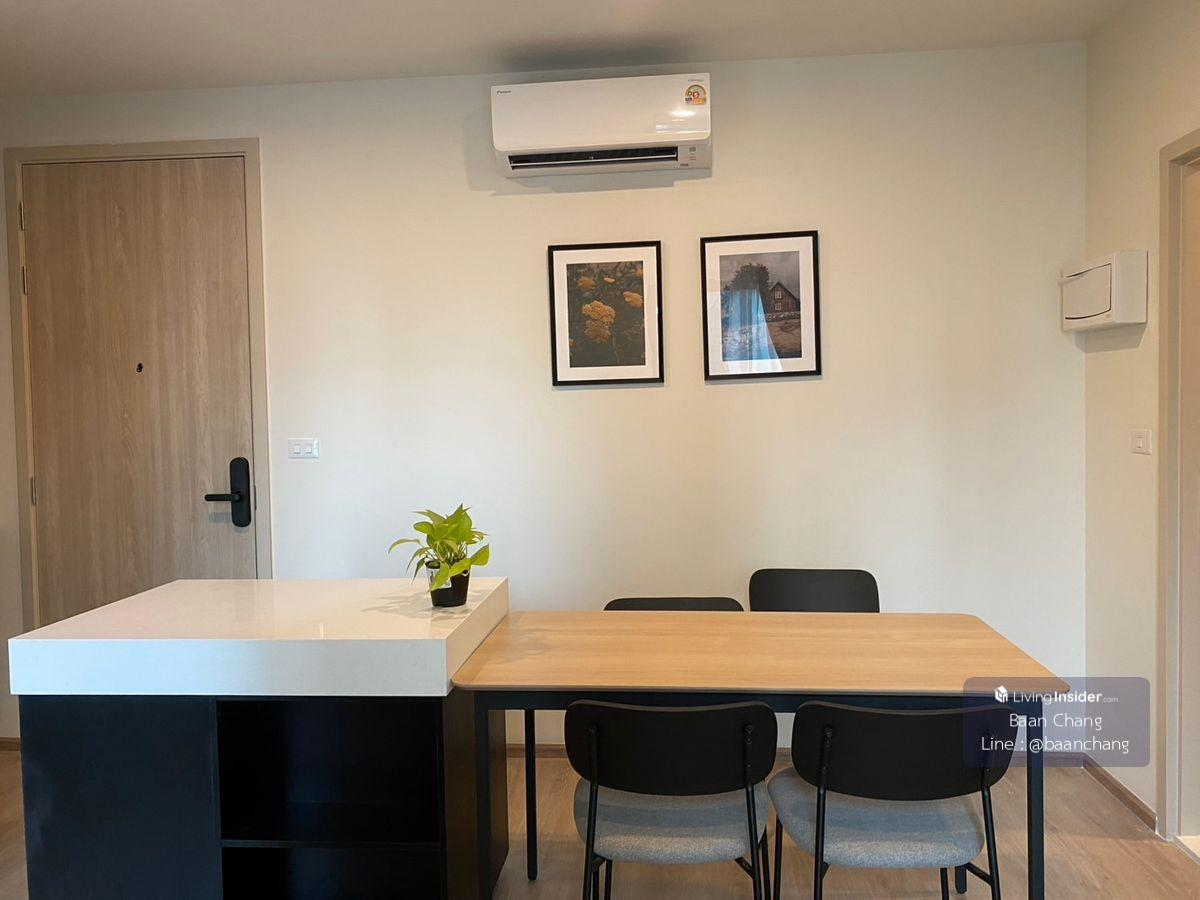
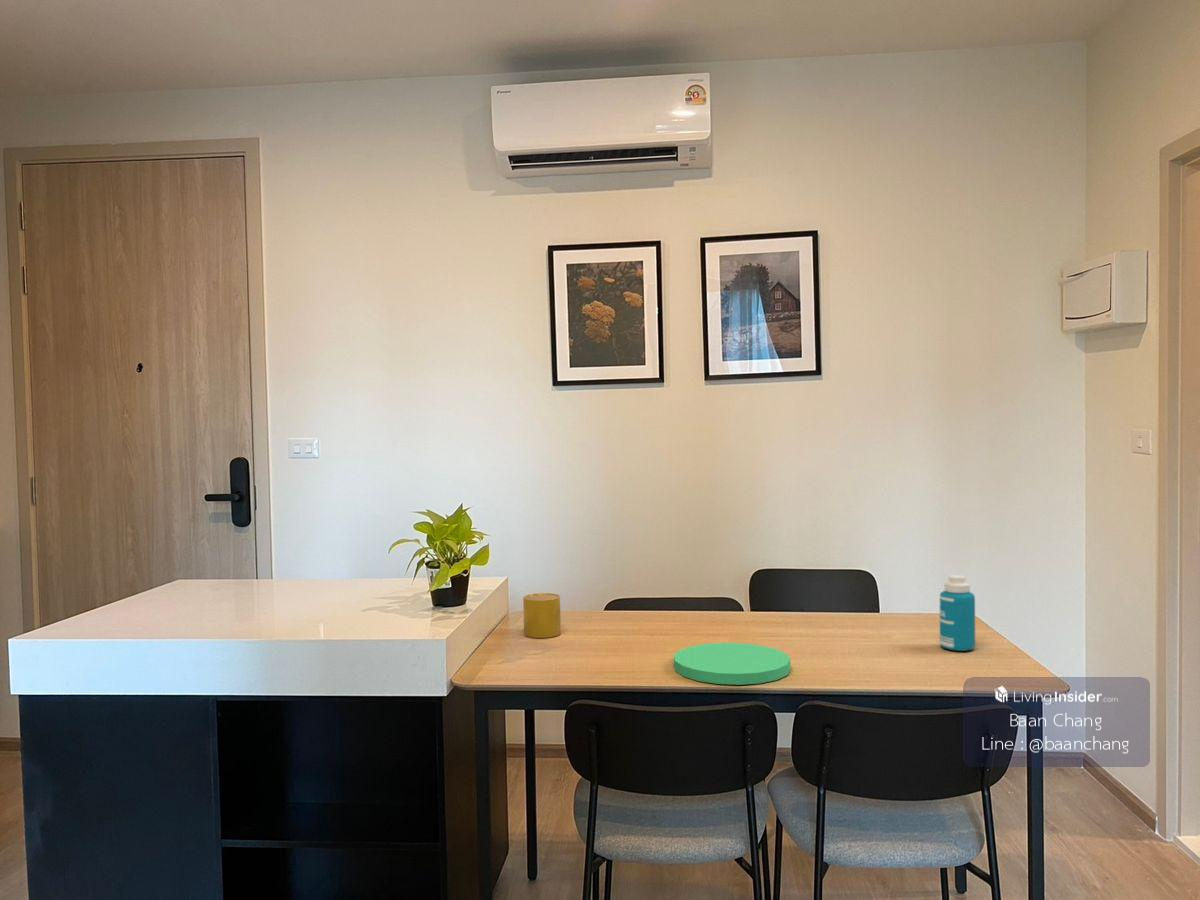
+ plate [673,642,792,686]
+ cup [522,592,562,639]
+ bottle [939,574,976,652]
